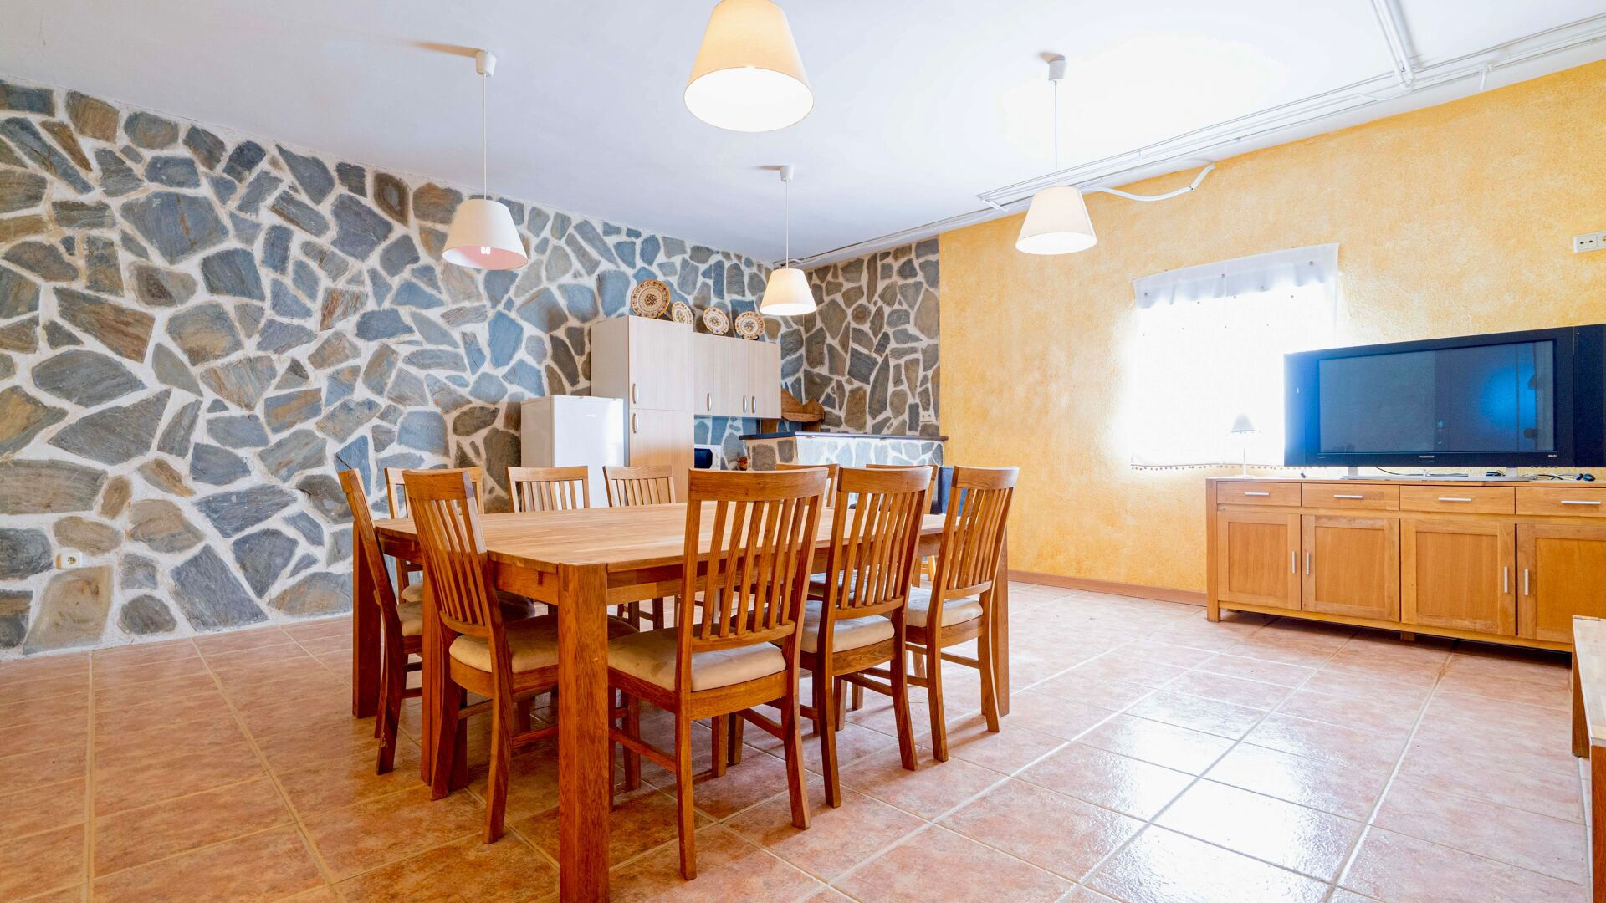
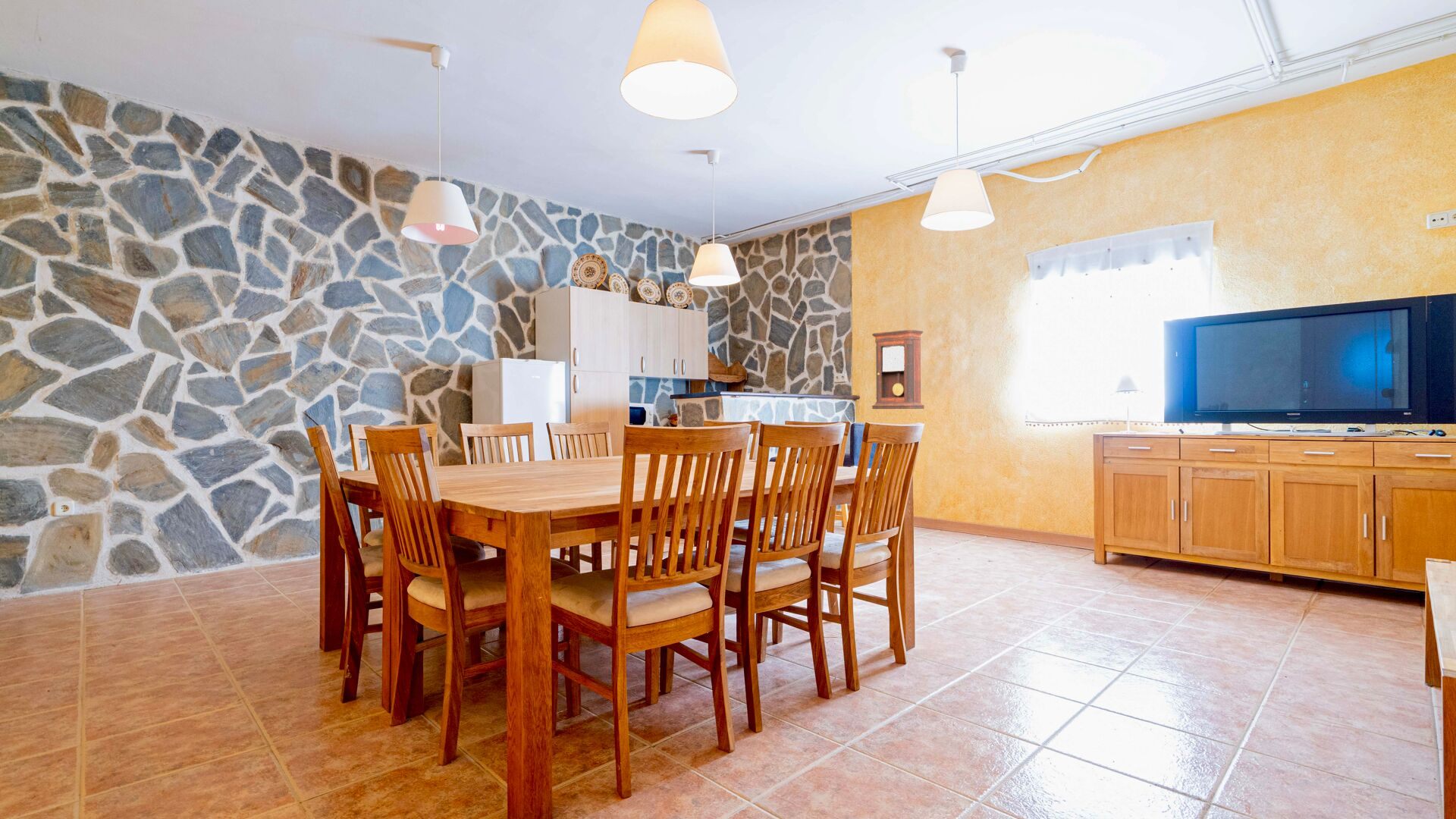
+ pendulum clock [871,329,925,409]
